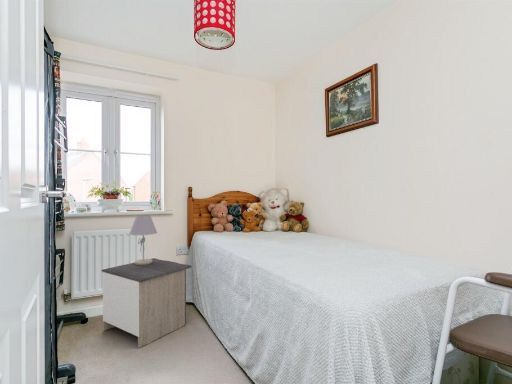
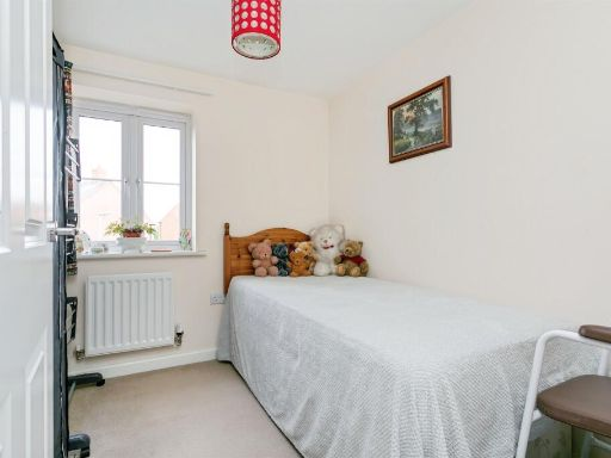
- table lamp [128,214,158,265]
- nightstand [101,257,193,349]
